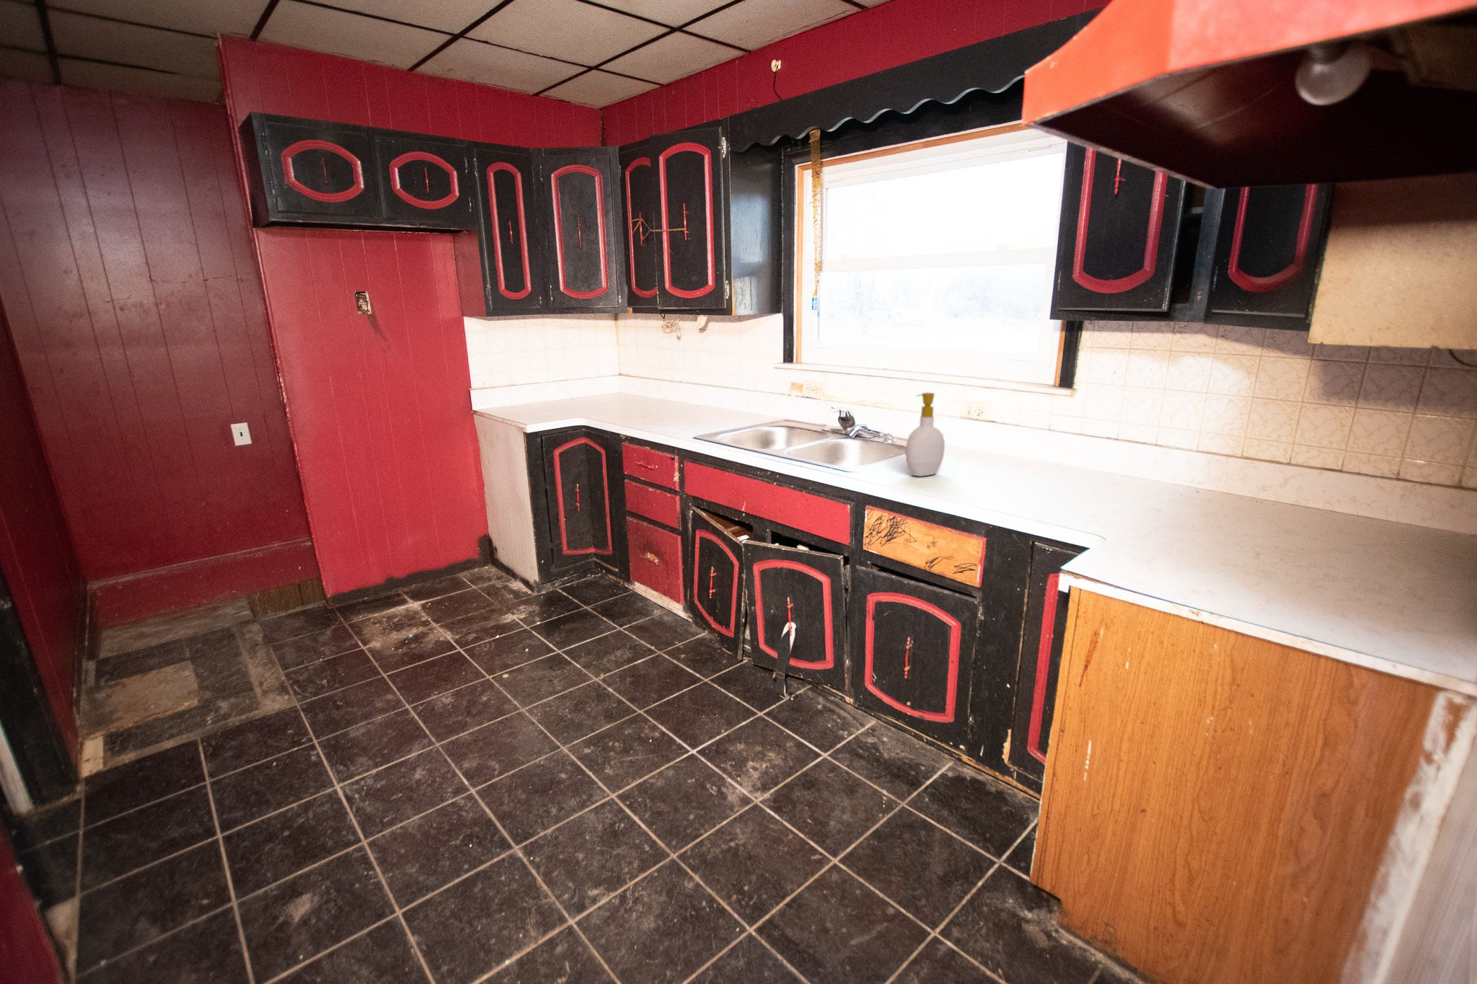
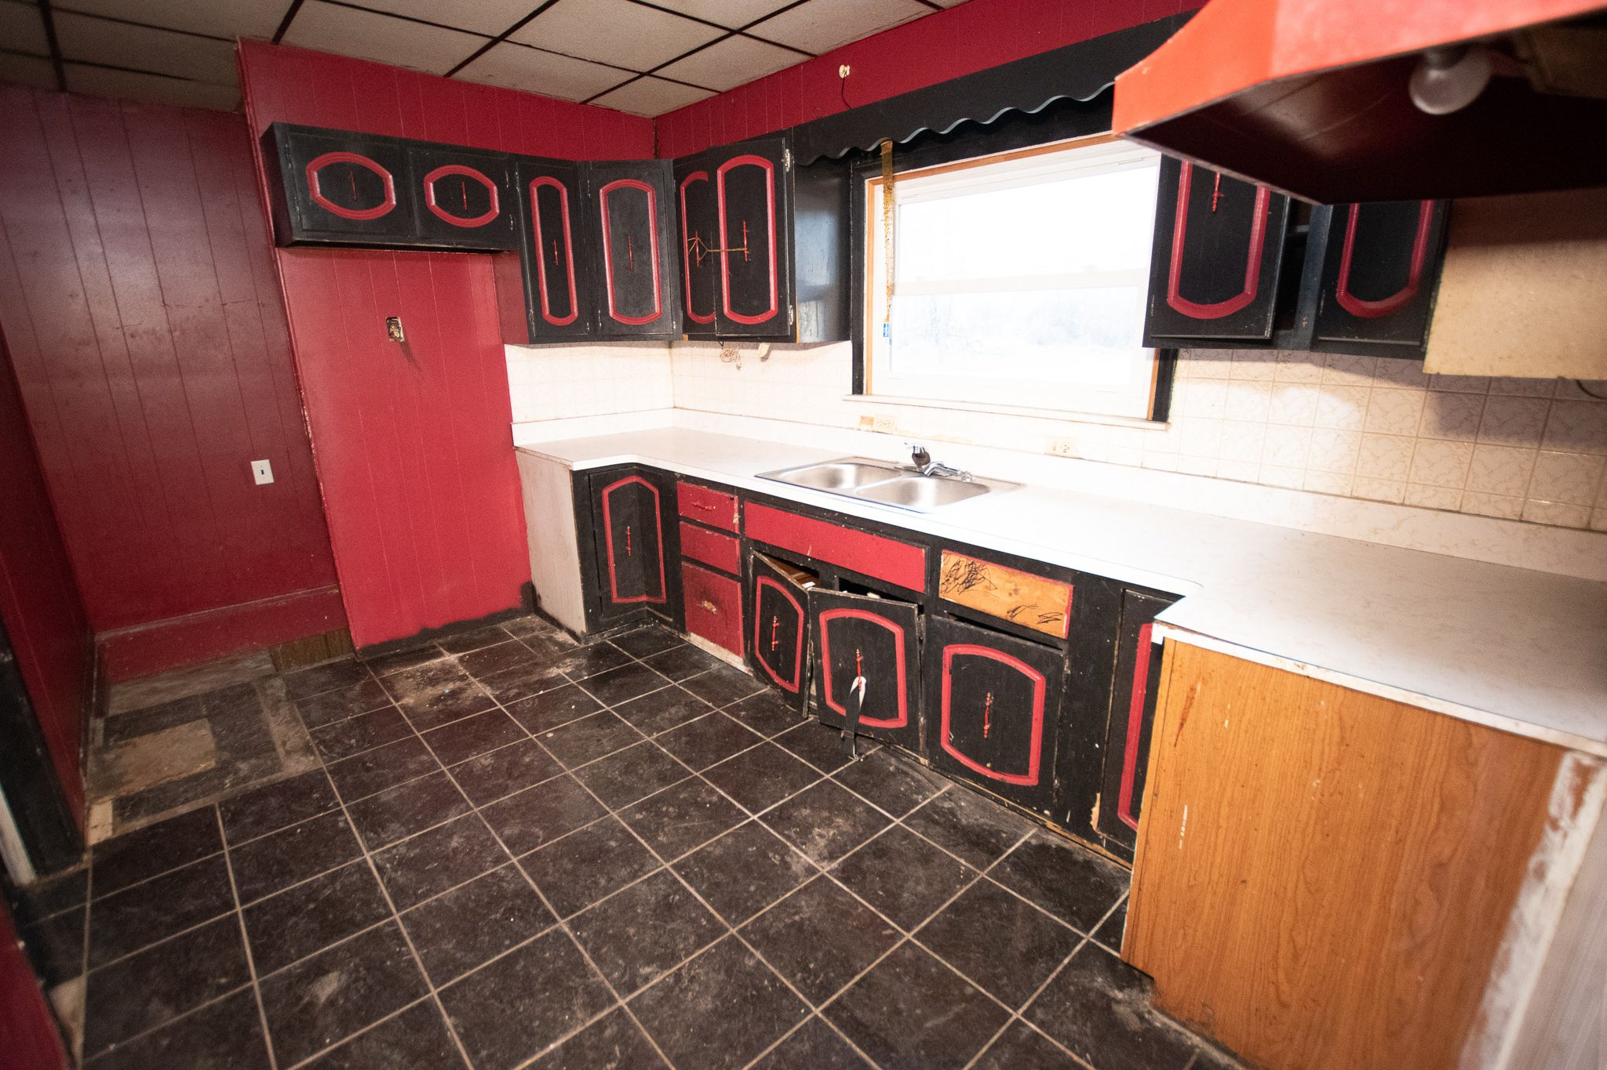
- soap bottle [905,392,945,478]
